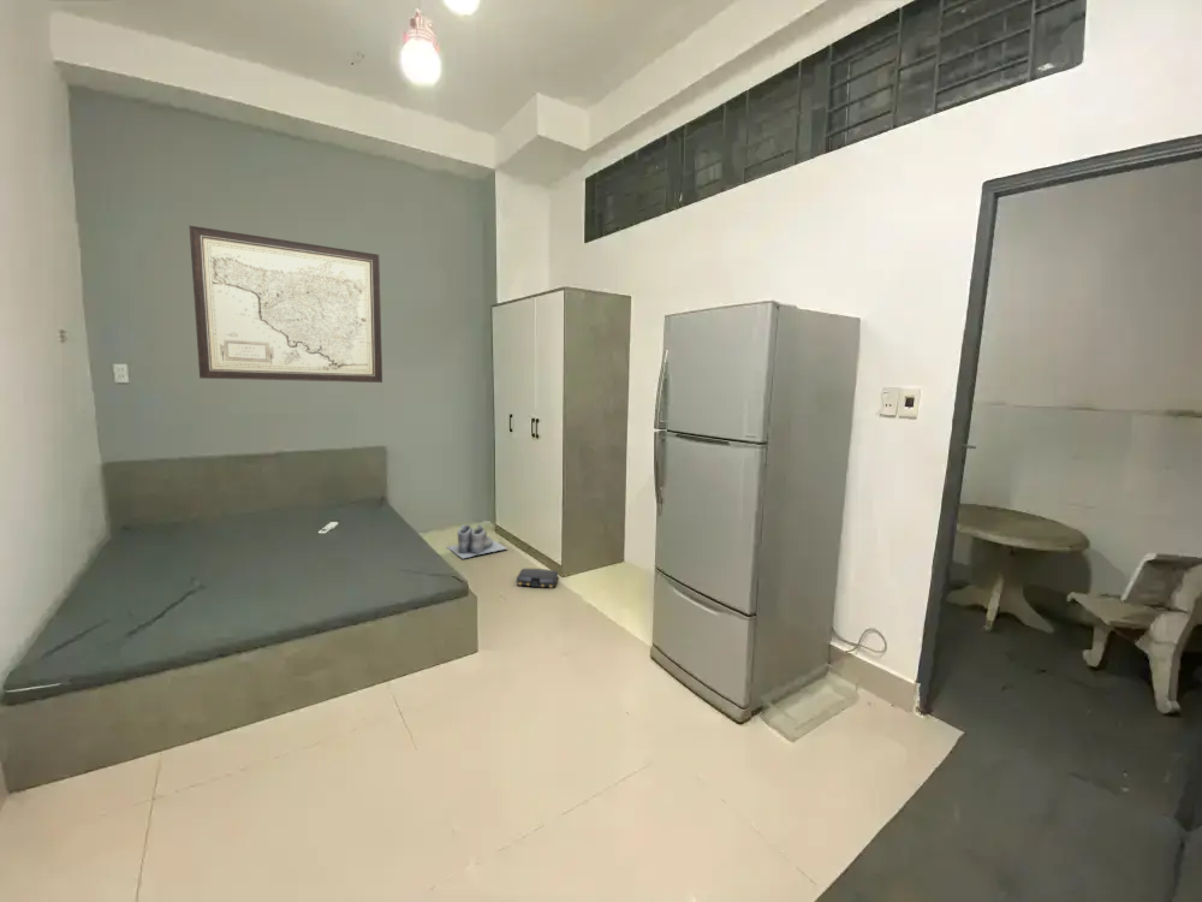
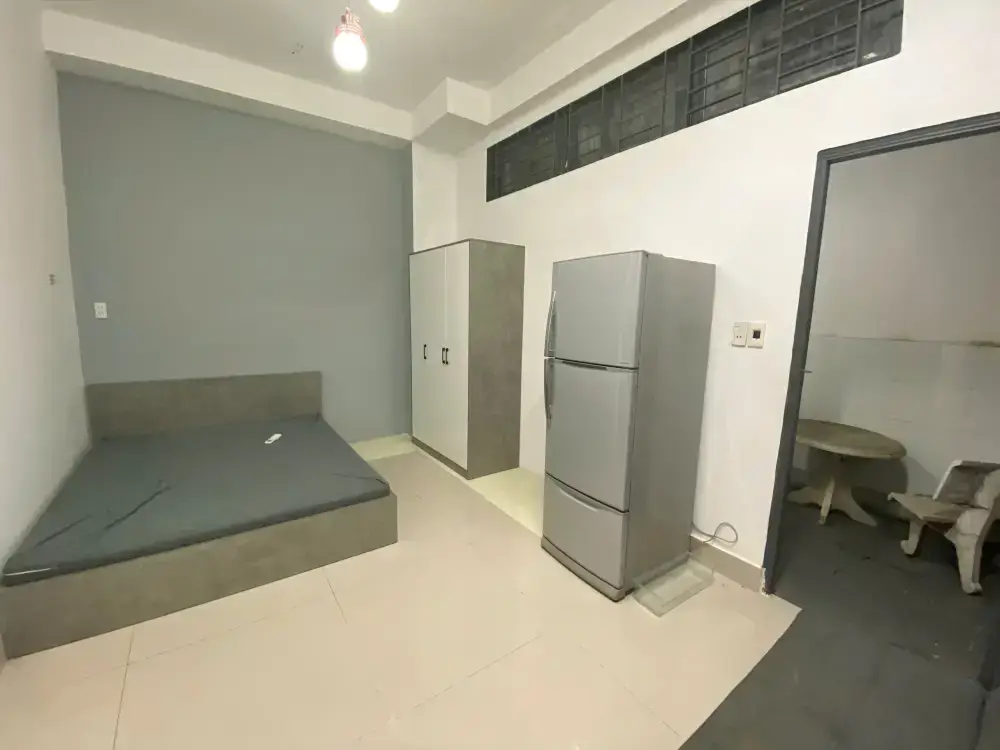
- bag [514,568,559,589]
- wall art [188,225,383,384]
- boots [446,523,507,559]
